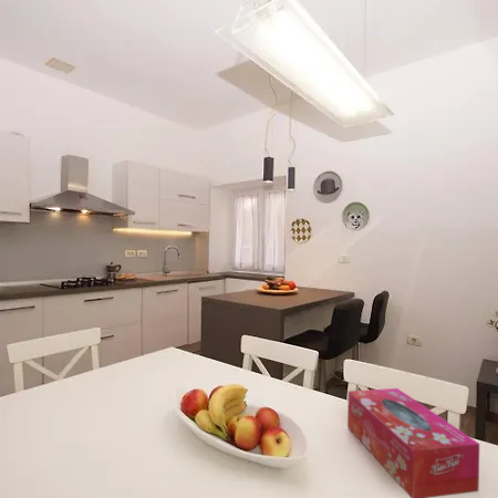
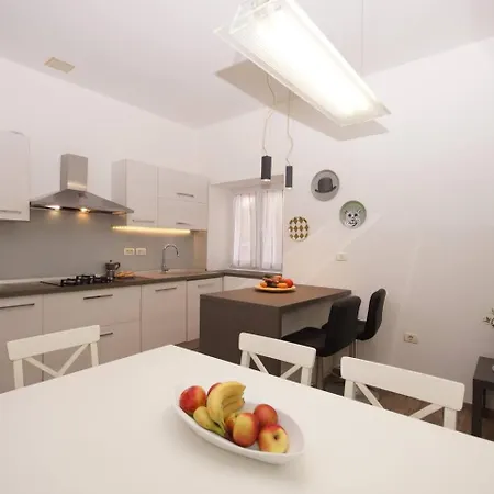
- tissue box [346,387,480,498]
